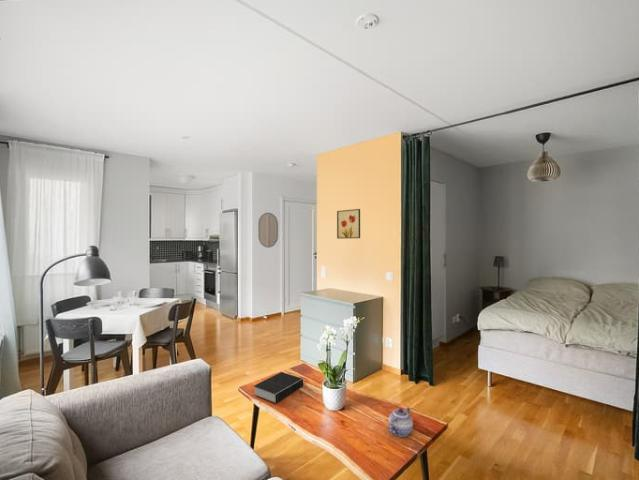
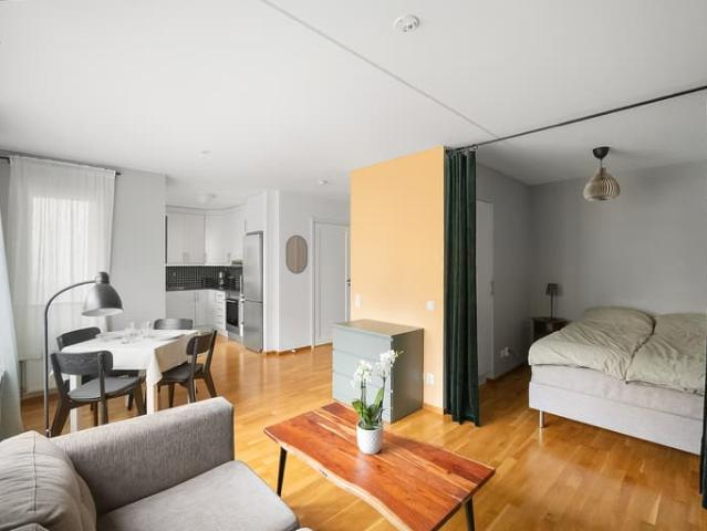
- book [253,371,306,404]
- teapot [387,406,414,438]
- wall art [336,208,361,240]
